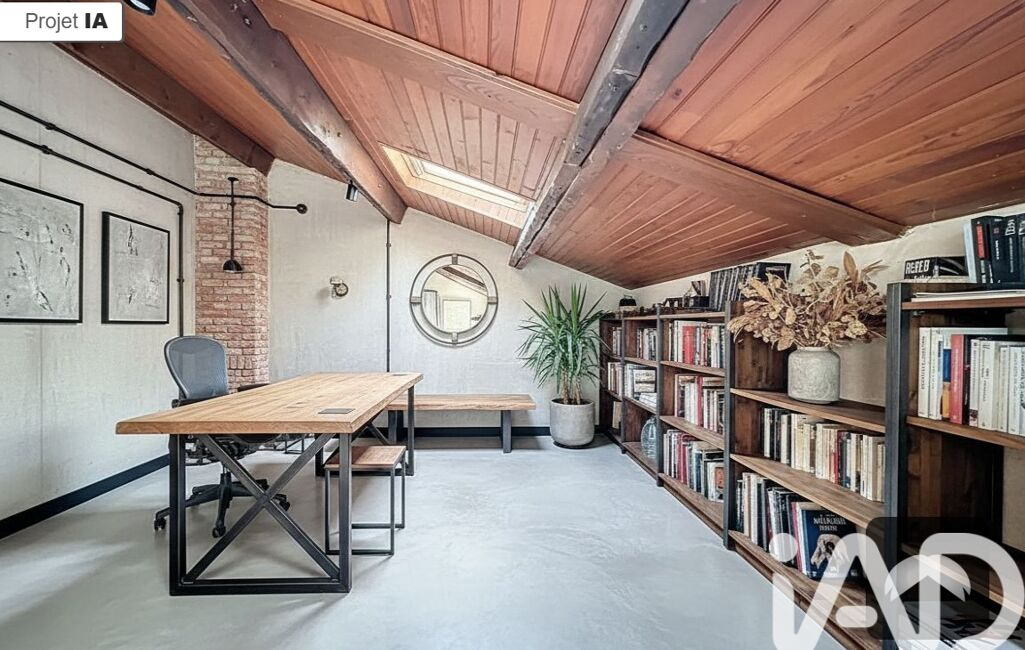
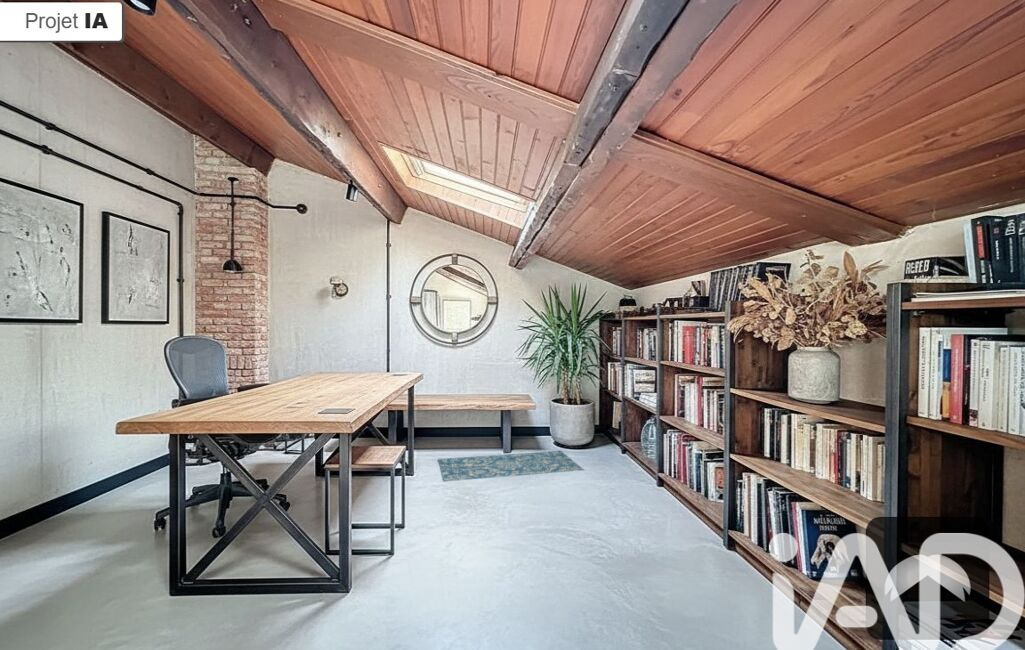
+ rug [437,450,585,483]
